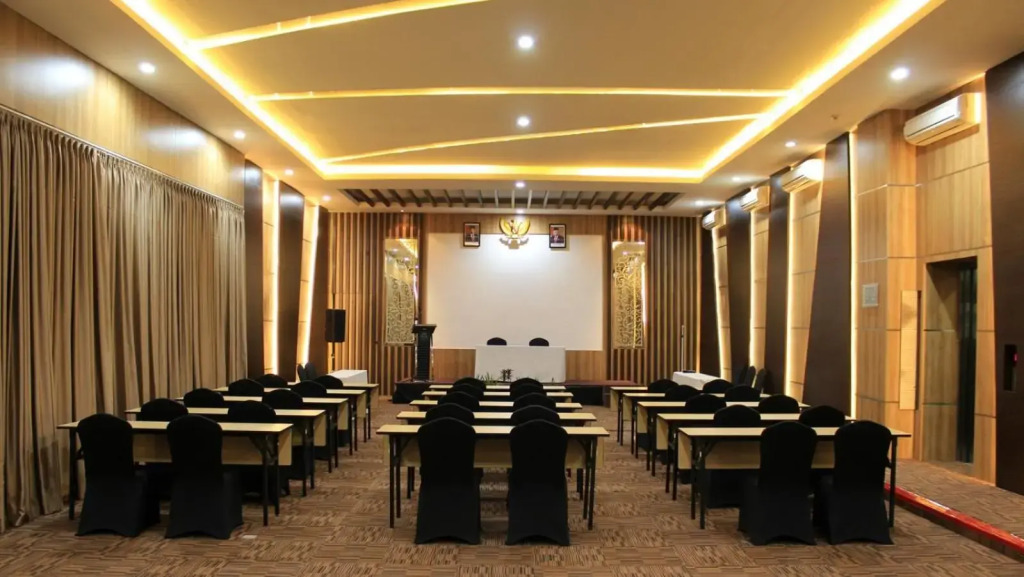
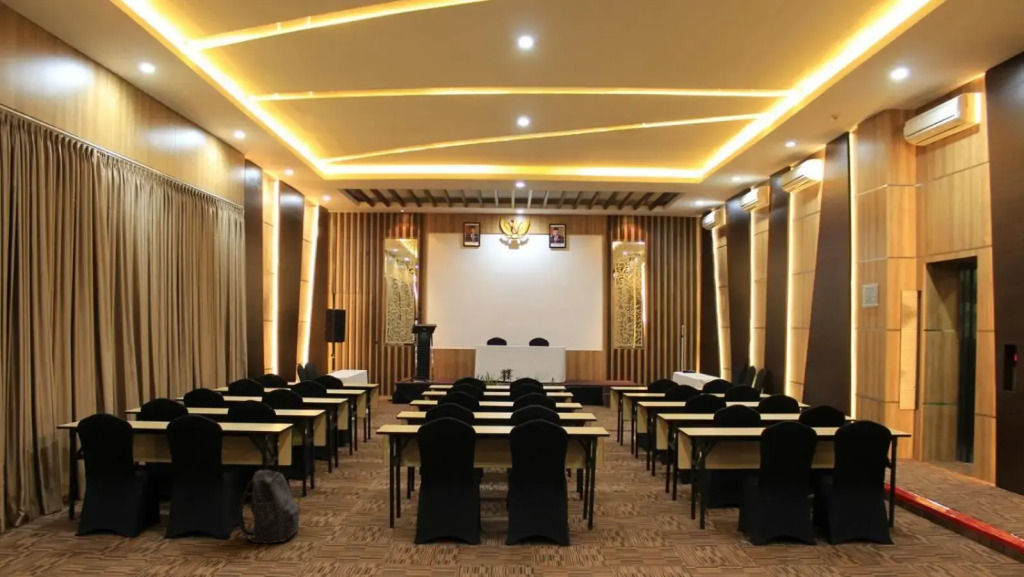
+ backpack [237,469,301,545]
